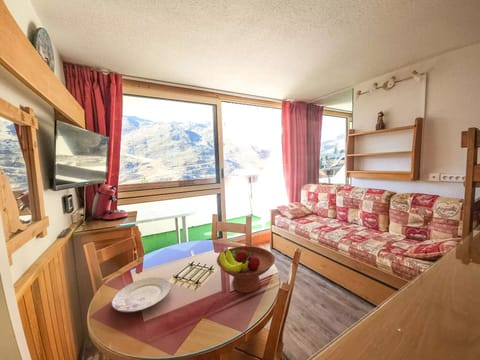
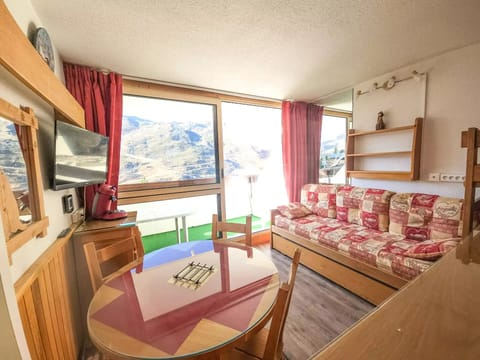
- fruit bowl [216,245,276,294]
- plate [111,276,172,313]
